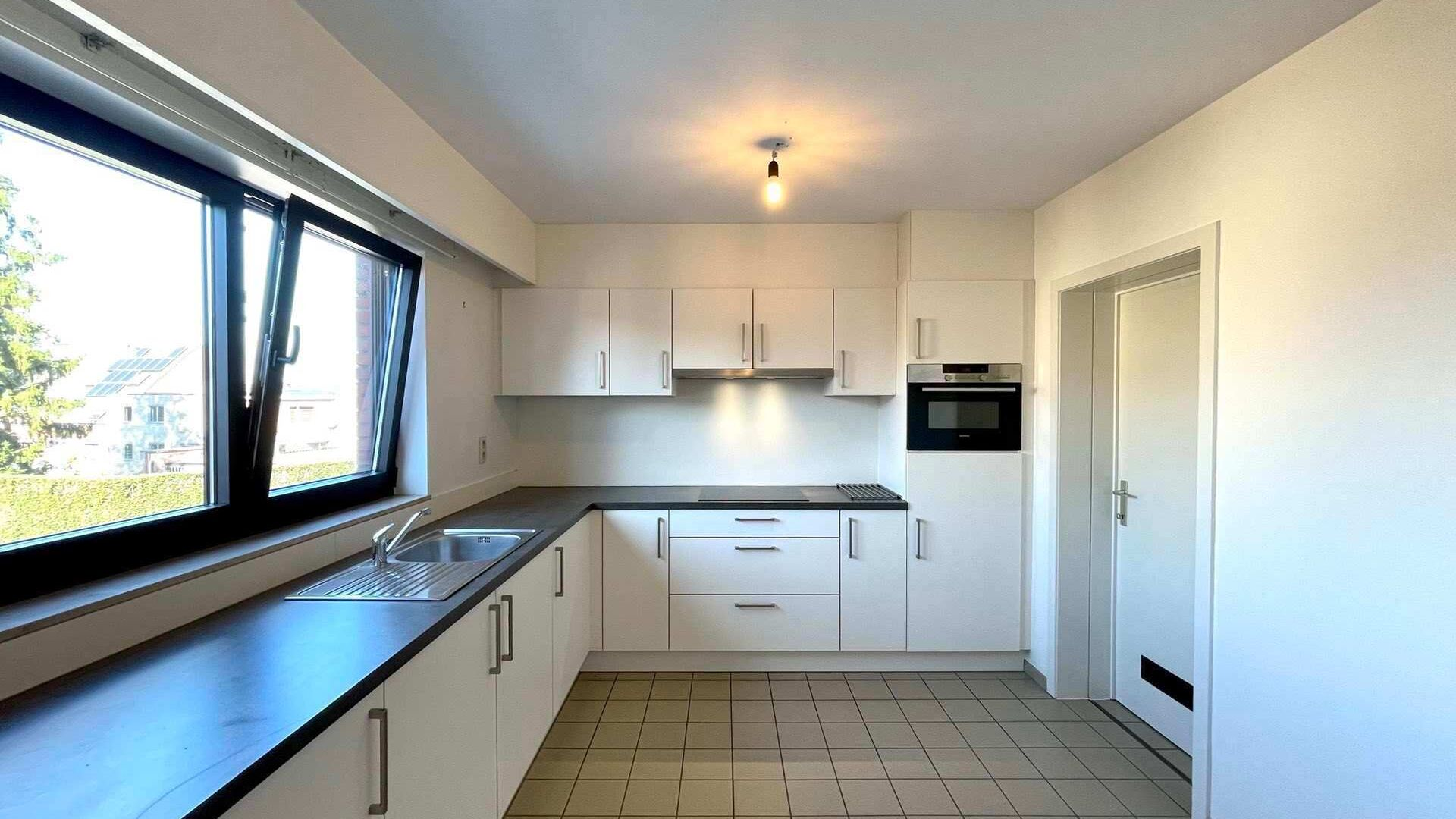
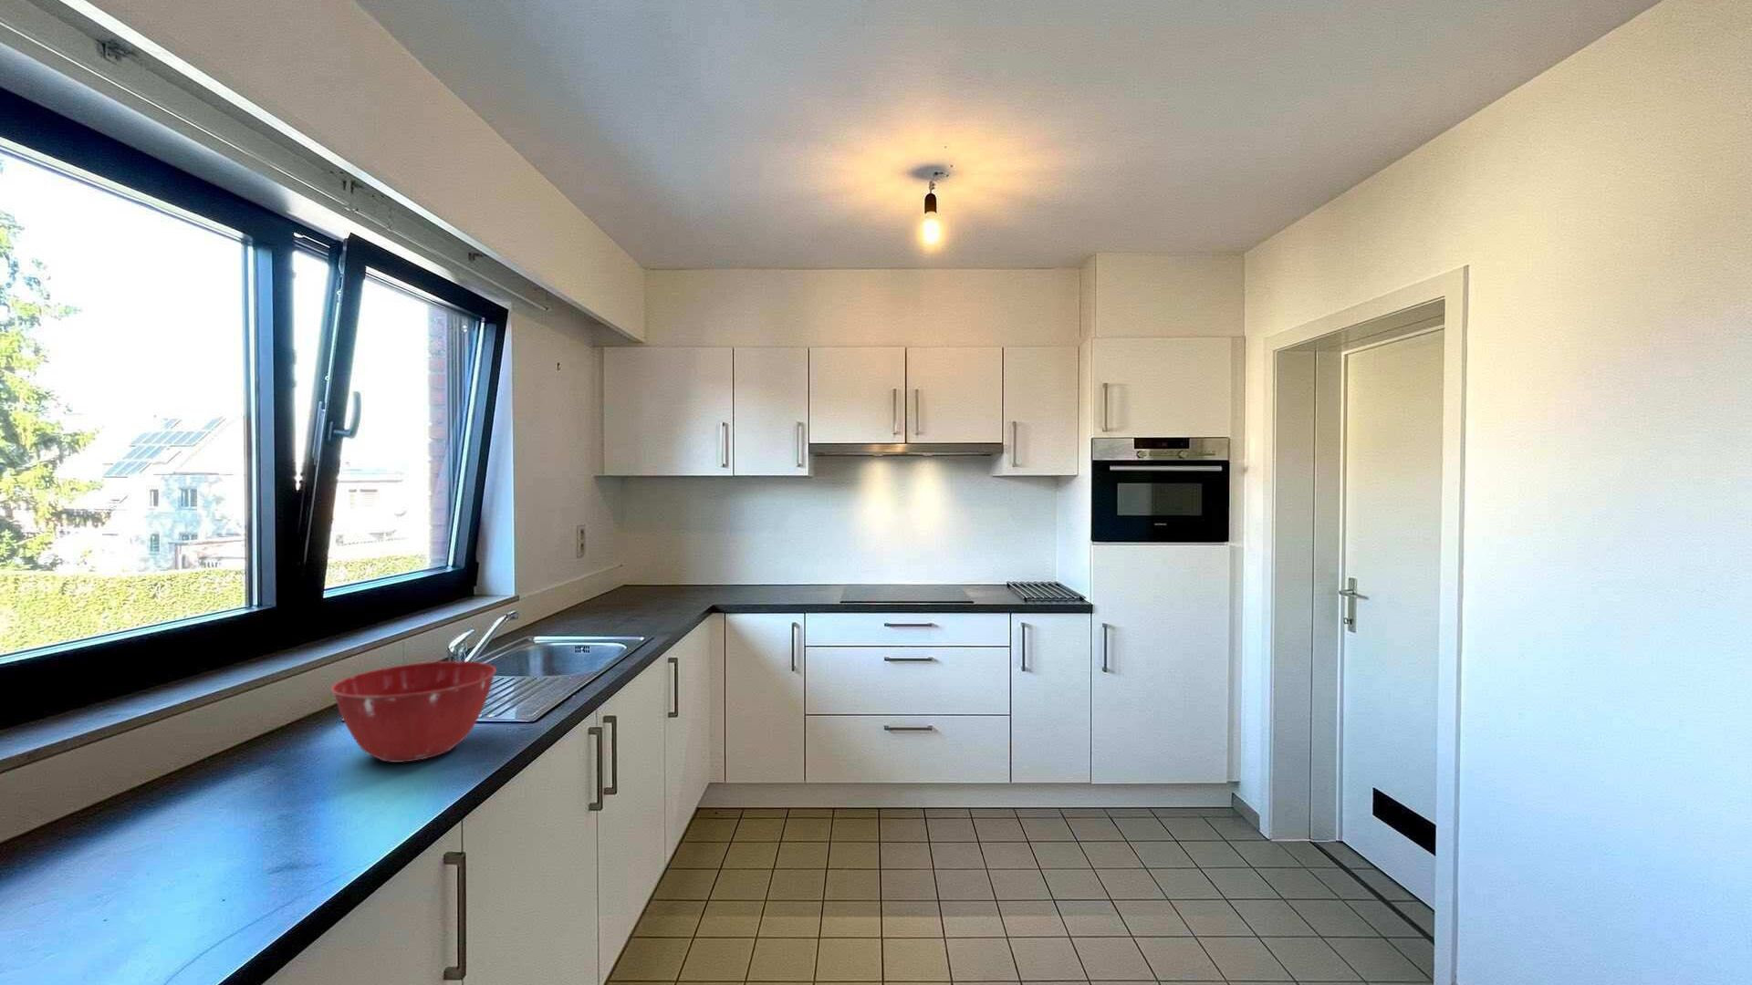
+ mixing bowl [331,660,497,764]
